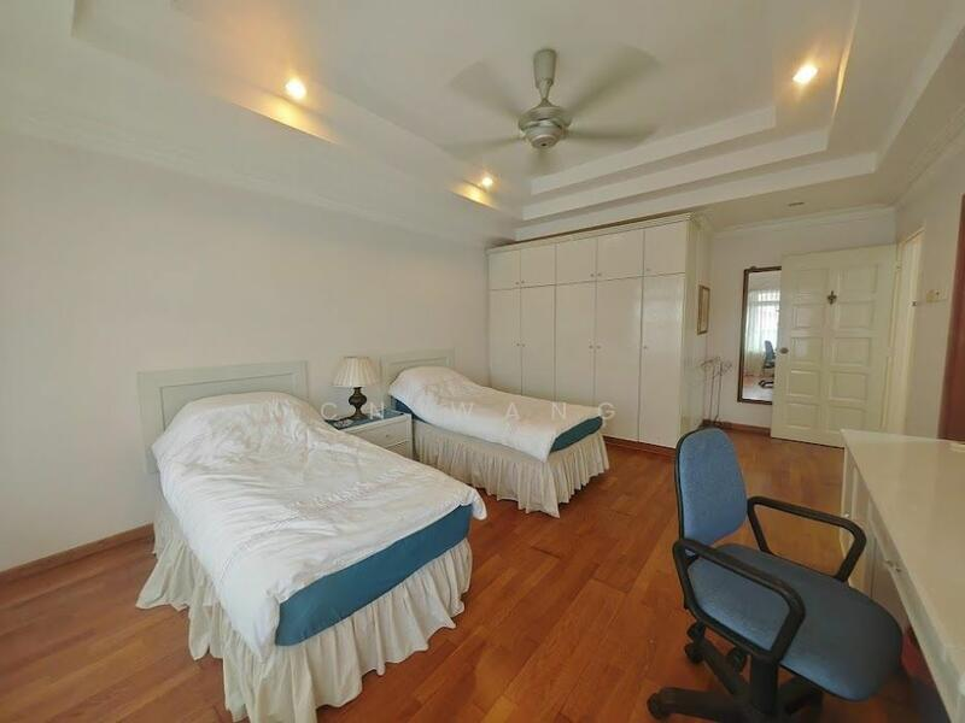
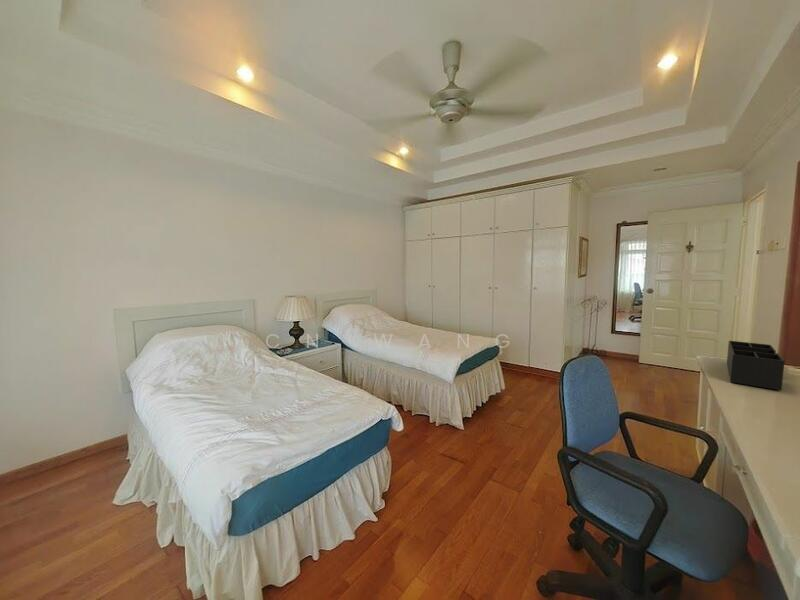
+ desk organizer [726,340,785,391]
